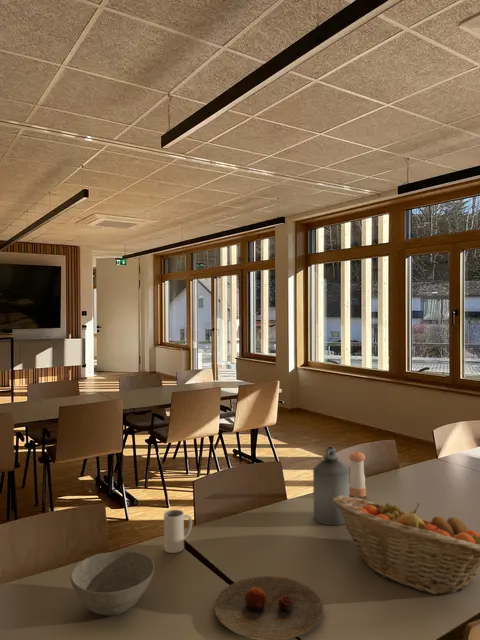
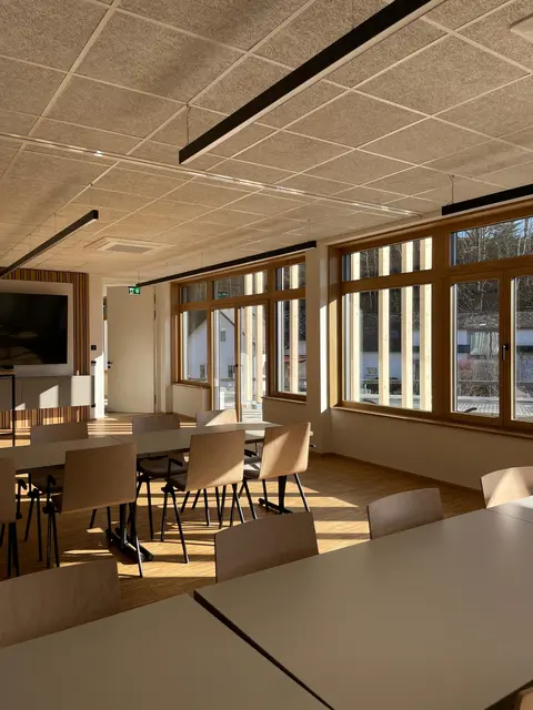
- fruit basket [333,495,480,596]
- pepper shaker [348,450,367,498]
- mug [163,509,193,554]
- bowl [69,550,155,617]
- plate [213,575,324,640]
- bottle [312,445,350,526]
